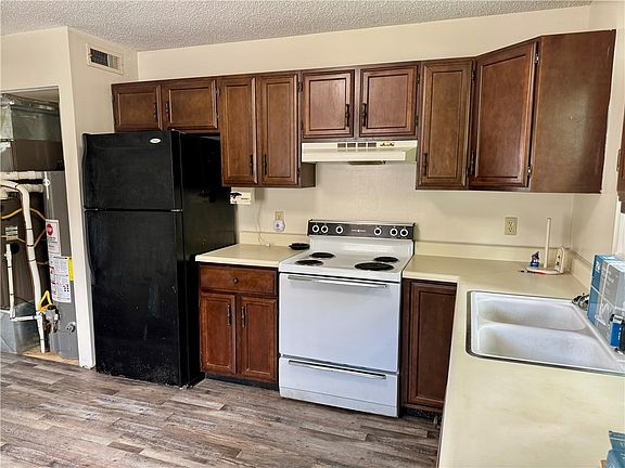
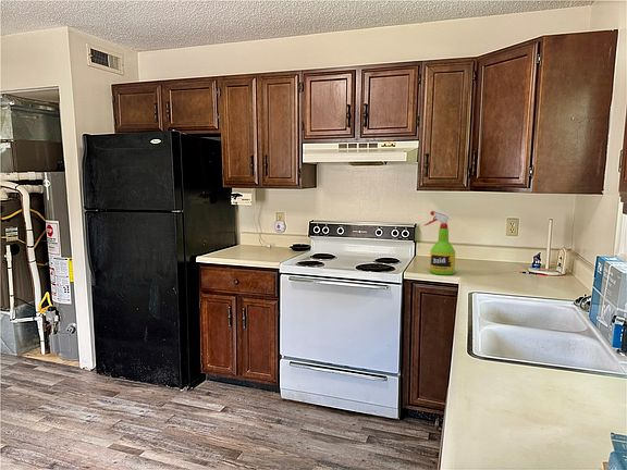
+ spray bottle [425,210,456,275]
